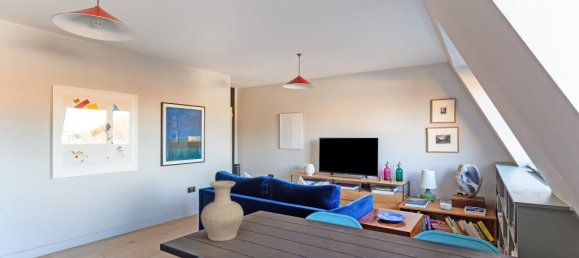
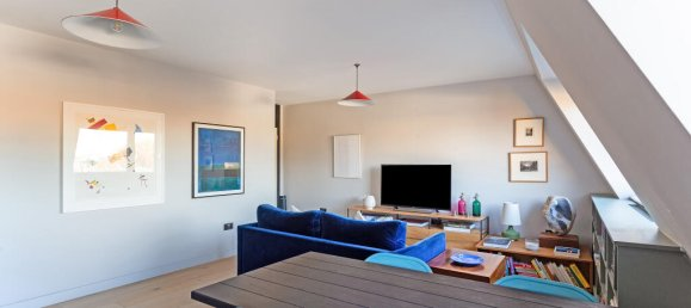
- vase [200,180,244,242]
